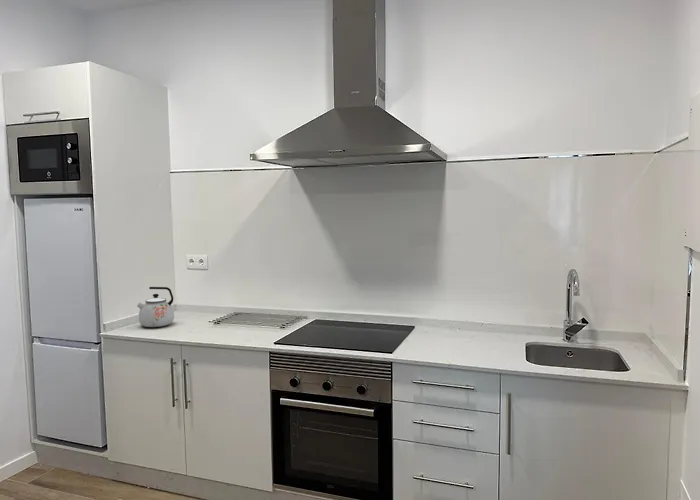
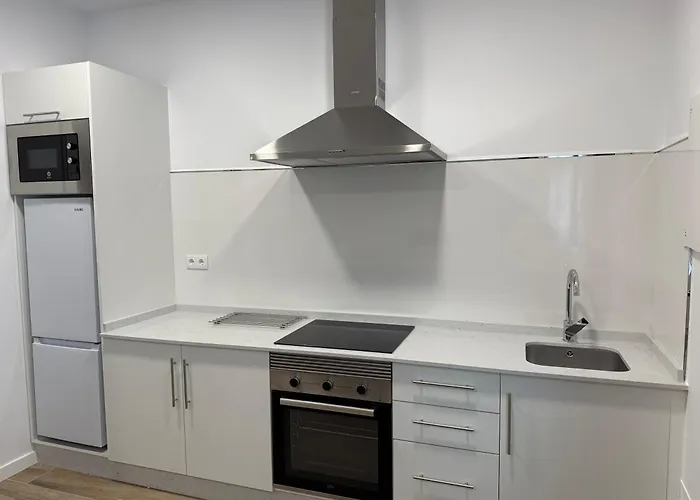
- kettle [136,286,175,328]
